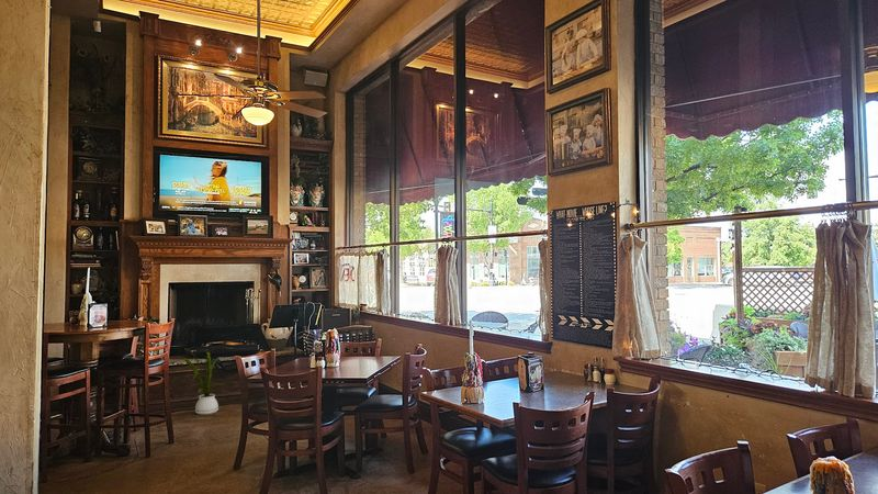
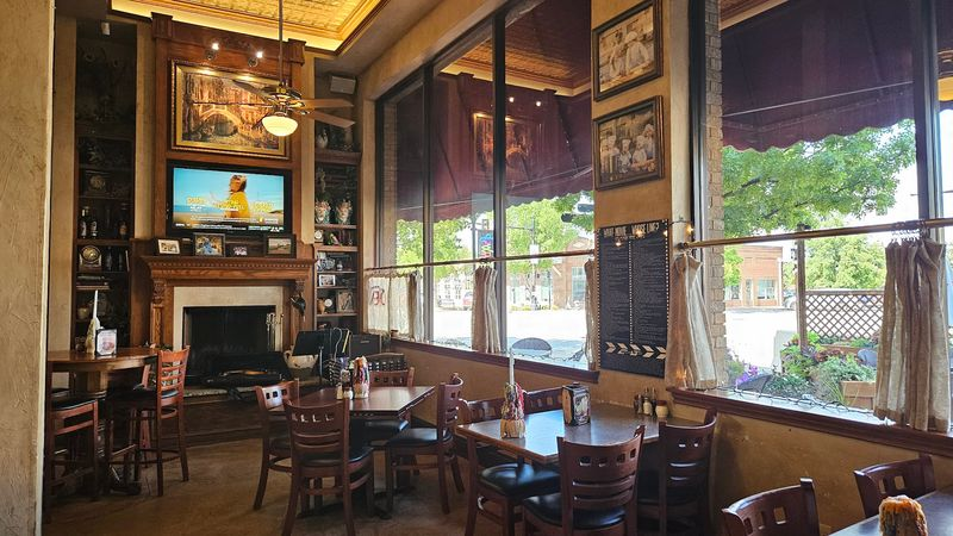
- house plant [181,348,226,415]
